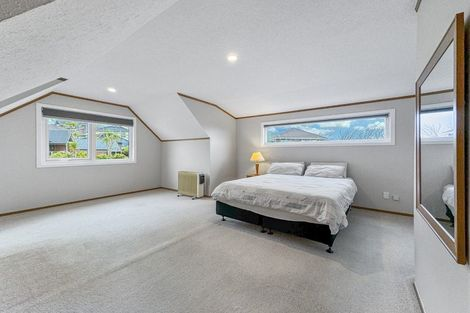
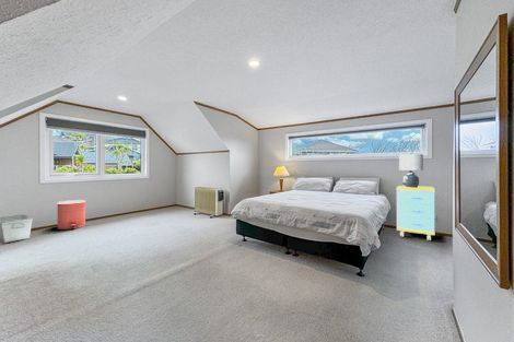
+ storage bin [0,214,34,244]
+ lamp [398,152,424,188]
+ storage cabinet [396,185,436,241]
+ trash can [56,199,86,231]
